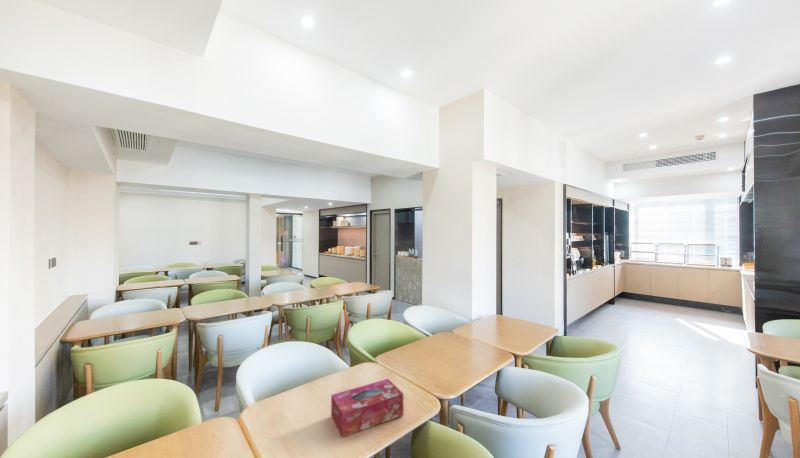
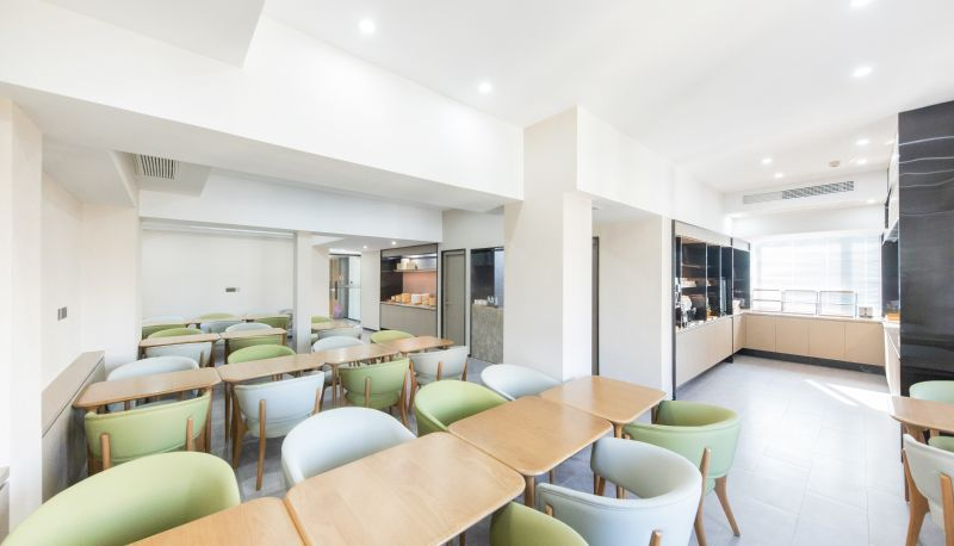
- tissue box [330,378,404,438]
